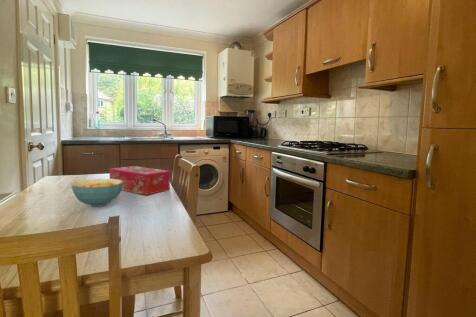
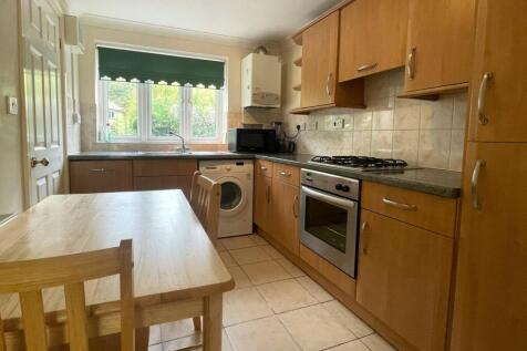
- cereal bowl [70,178,123,208]
- tissue box [108,165,171,196]
